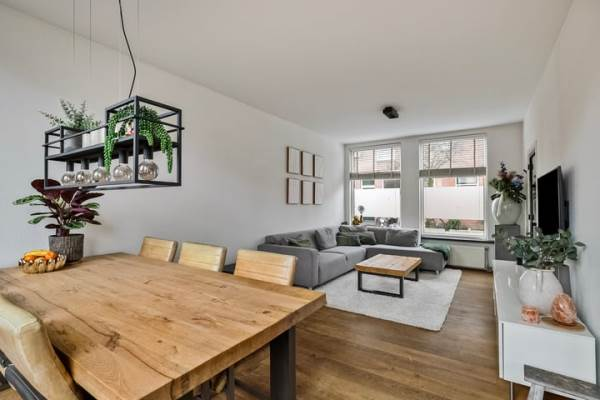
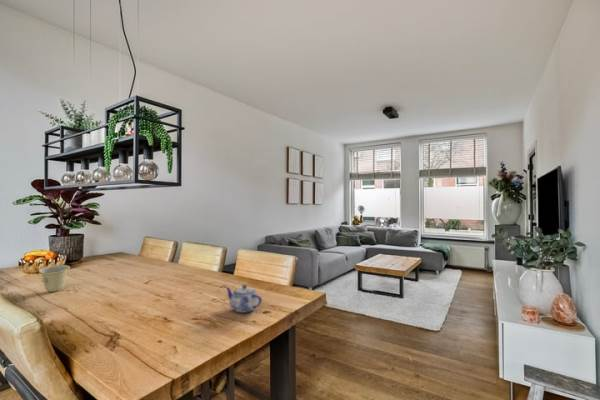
+ cup [38,264,71,293]
+ teapot [225,284,263,314]
